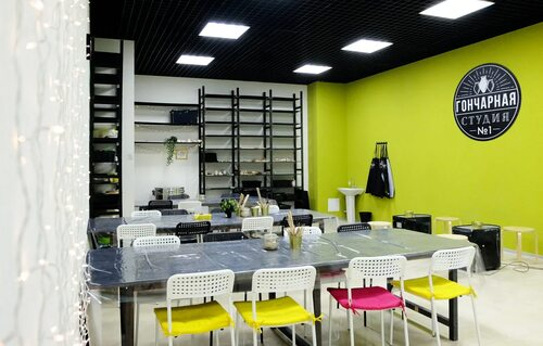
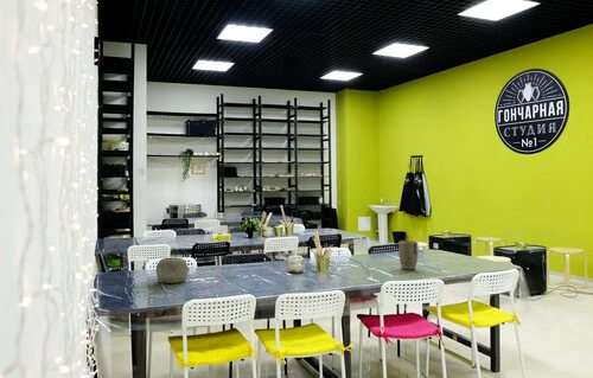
+ ceramic pot [155,257,190,284]
+ plant pot [397,239,419,271]
